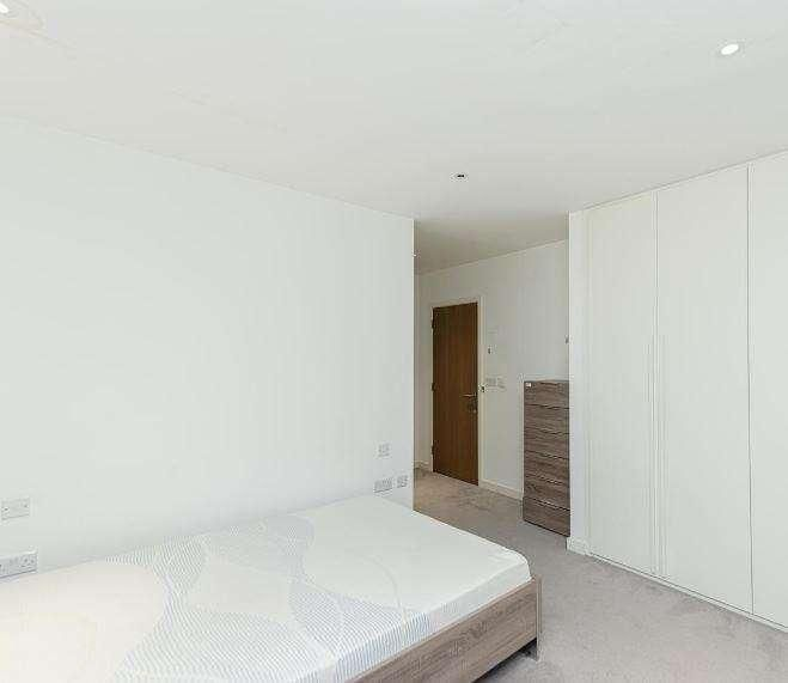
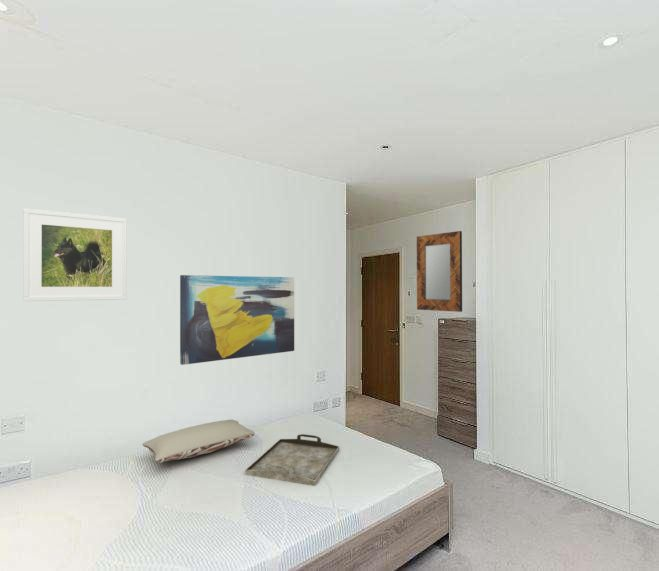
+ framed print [22,207,128,302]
+ pillow [142,419,256,464]
+ home mirror [416,230,463,313]
+ wall art [179,274,295,366]
+ serving tray [244,433,340,487]
